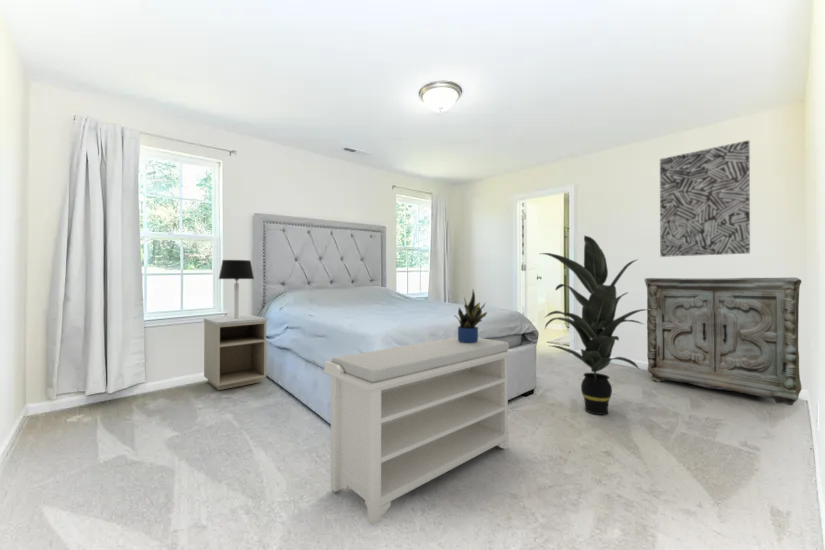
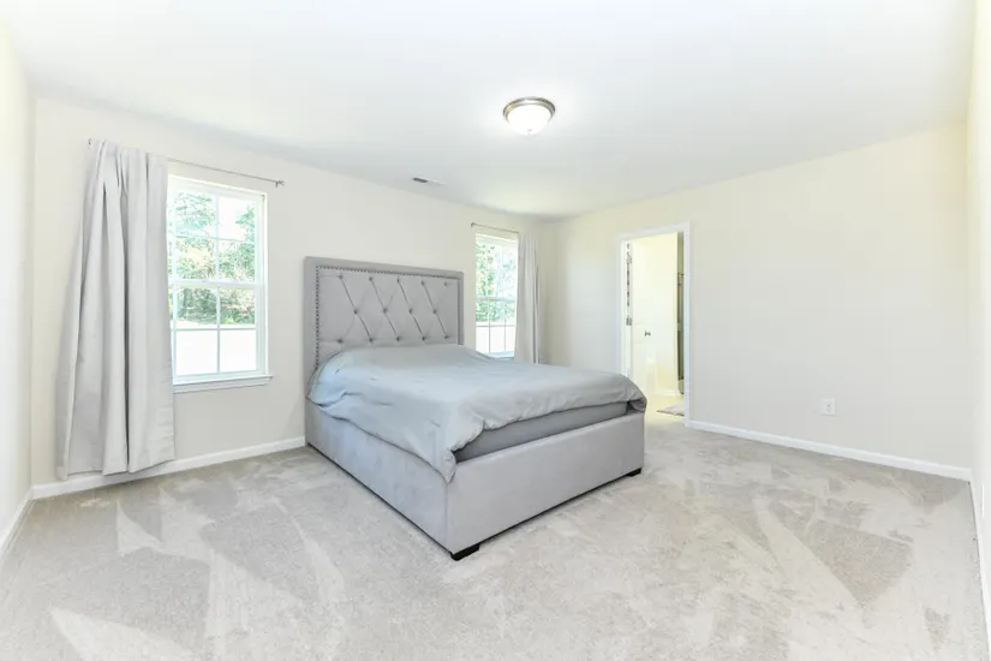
- table lamp [218,259,255,319]
- cabinet [643,276,803,407]
- wall art [659,139,751,258]
- indoor plant [540,235,651,416]
- bench [323,336,515,526]
- potted plant [453,289,488,343]
- nightstand [203,314,268,391]
